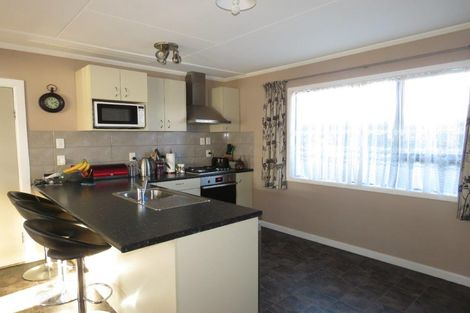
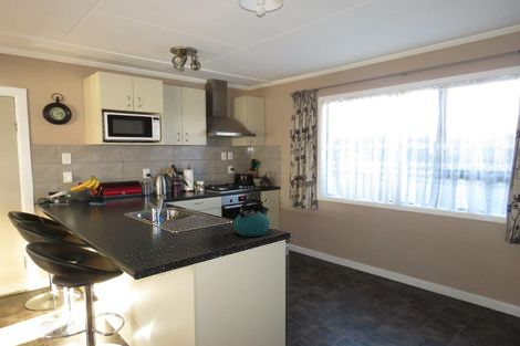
+ kettle [232,197,271,238]
